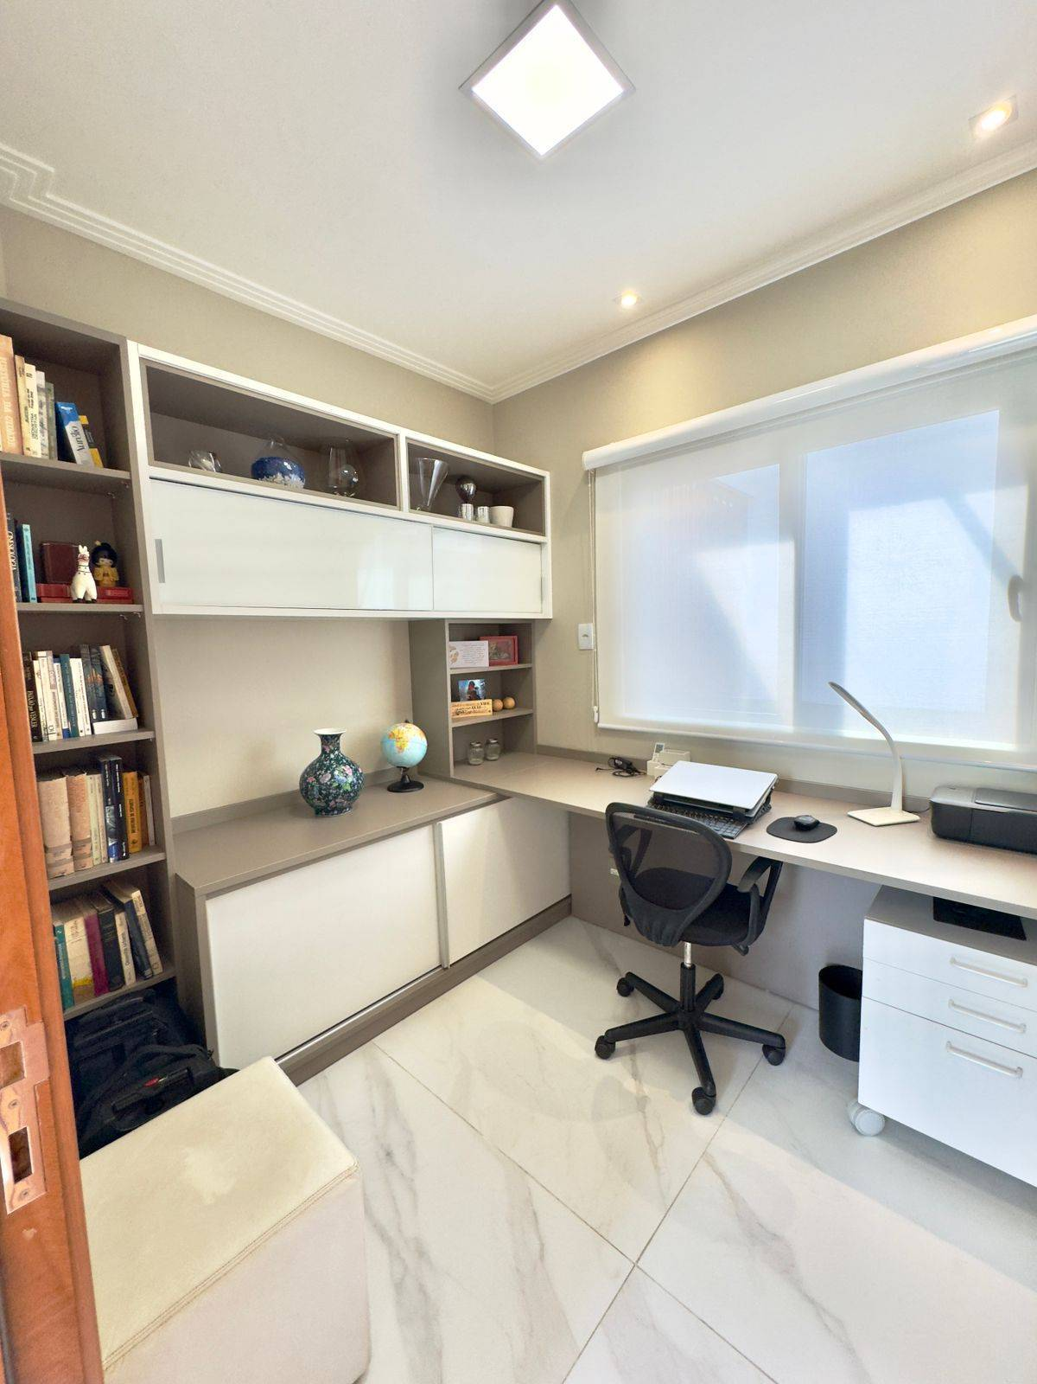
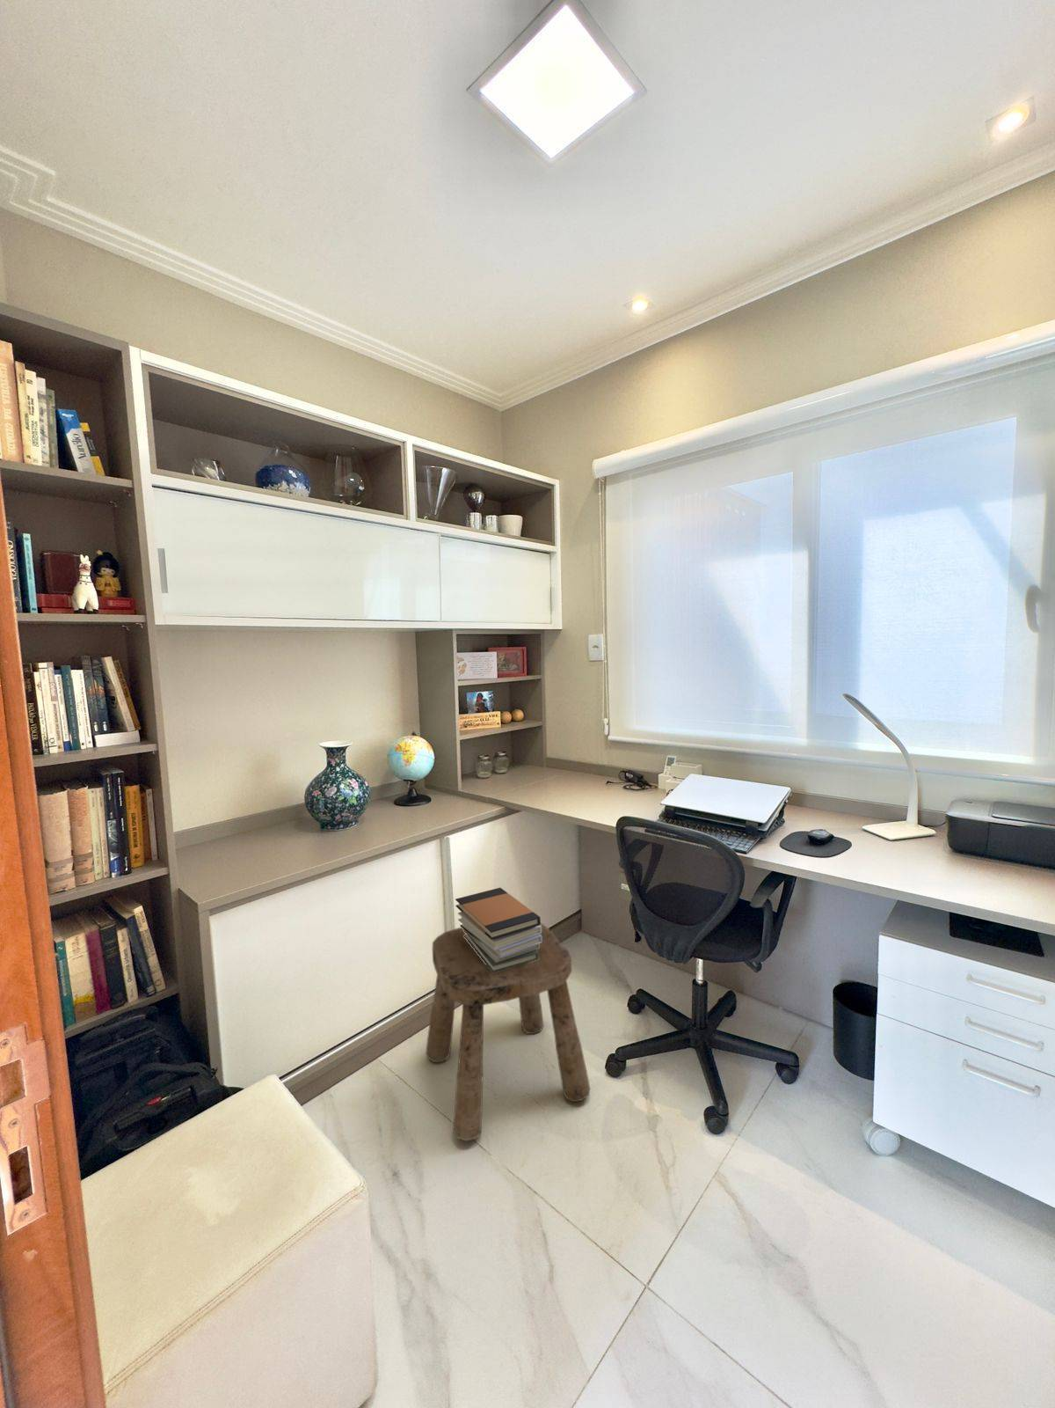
+ stool [426,922,591,1142]
+ book stack [454,887,542,972]
